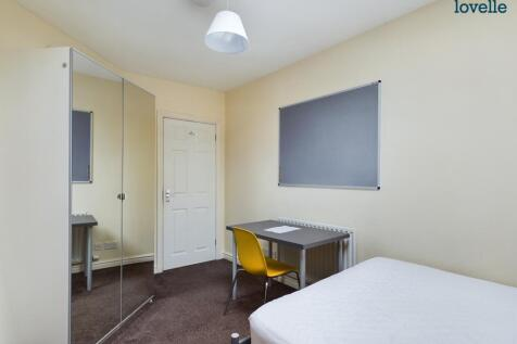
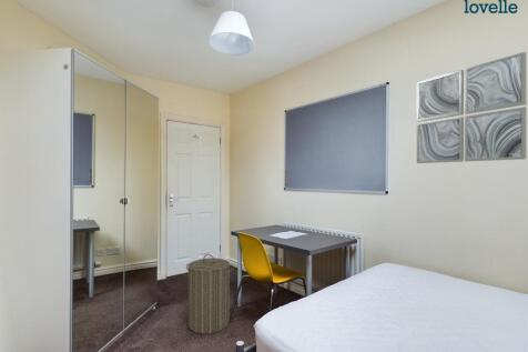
+ wall art [416,51,528,164]
+ laundry hamper [185,253,234,335]
